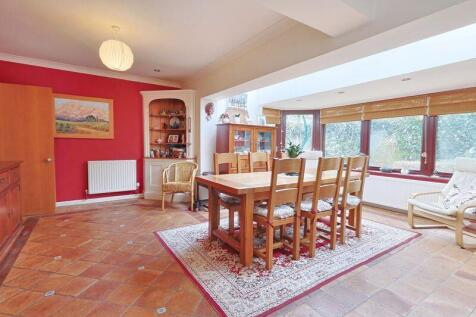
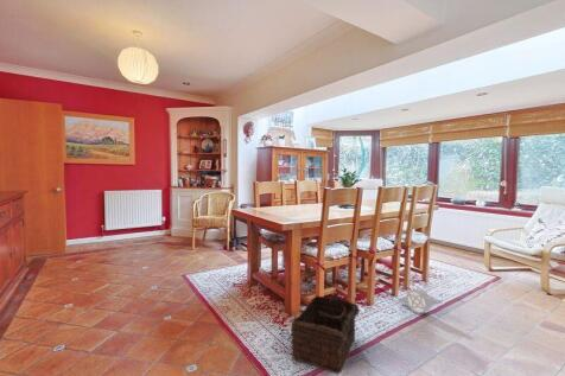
+ basket [290,294,368,375]
+ lantern [398,287,444,314]
